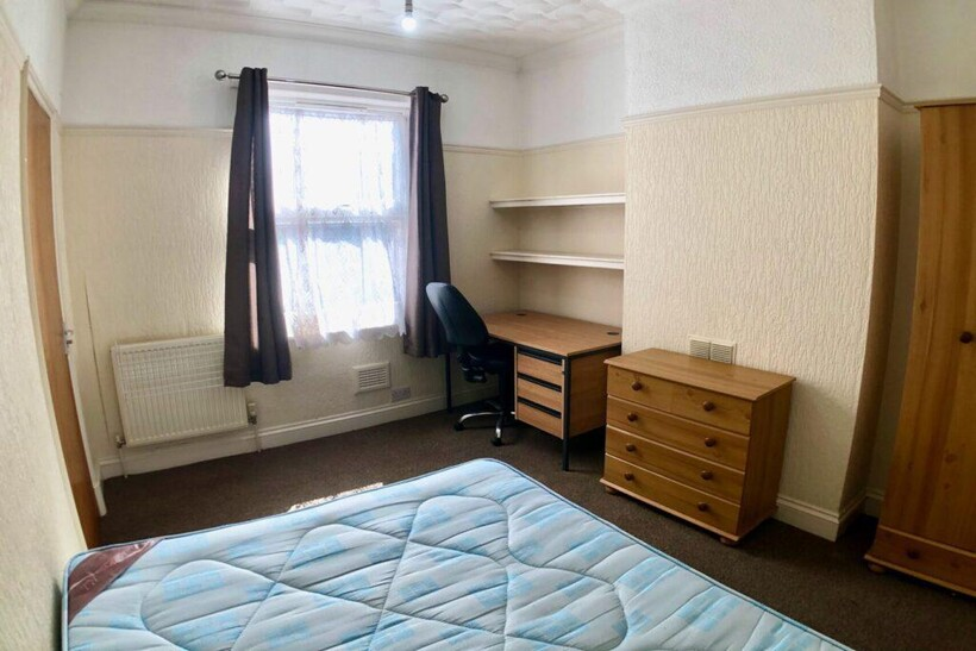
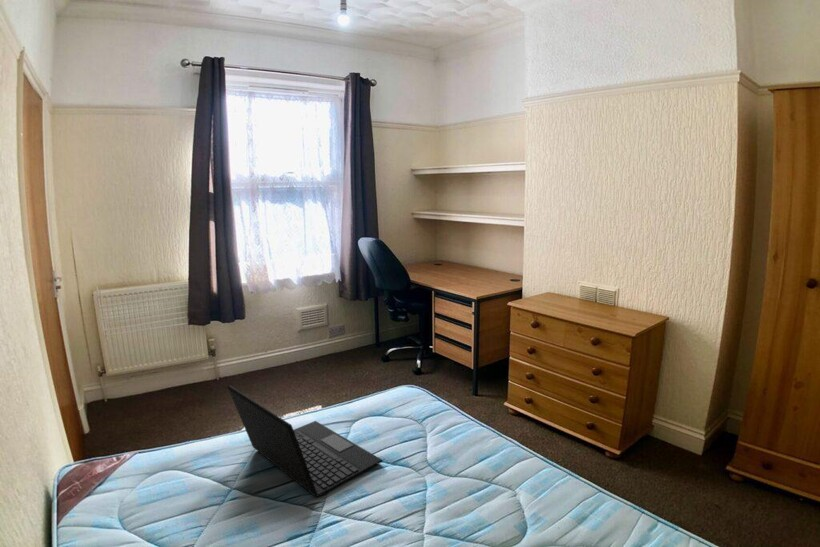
+ laptop [227,384,383,498]
